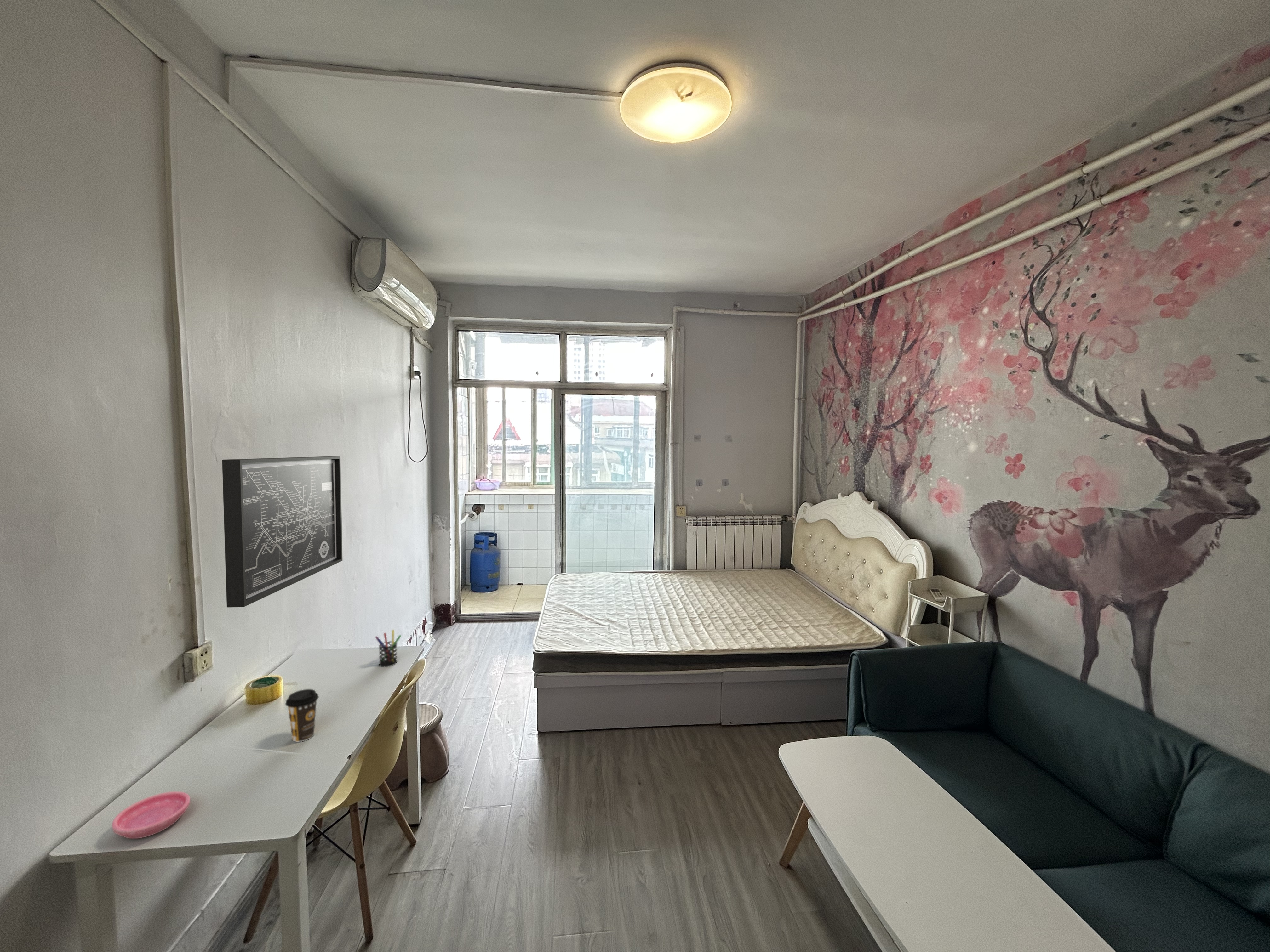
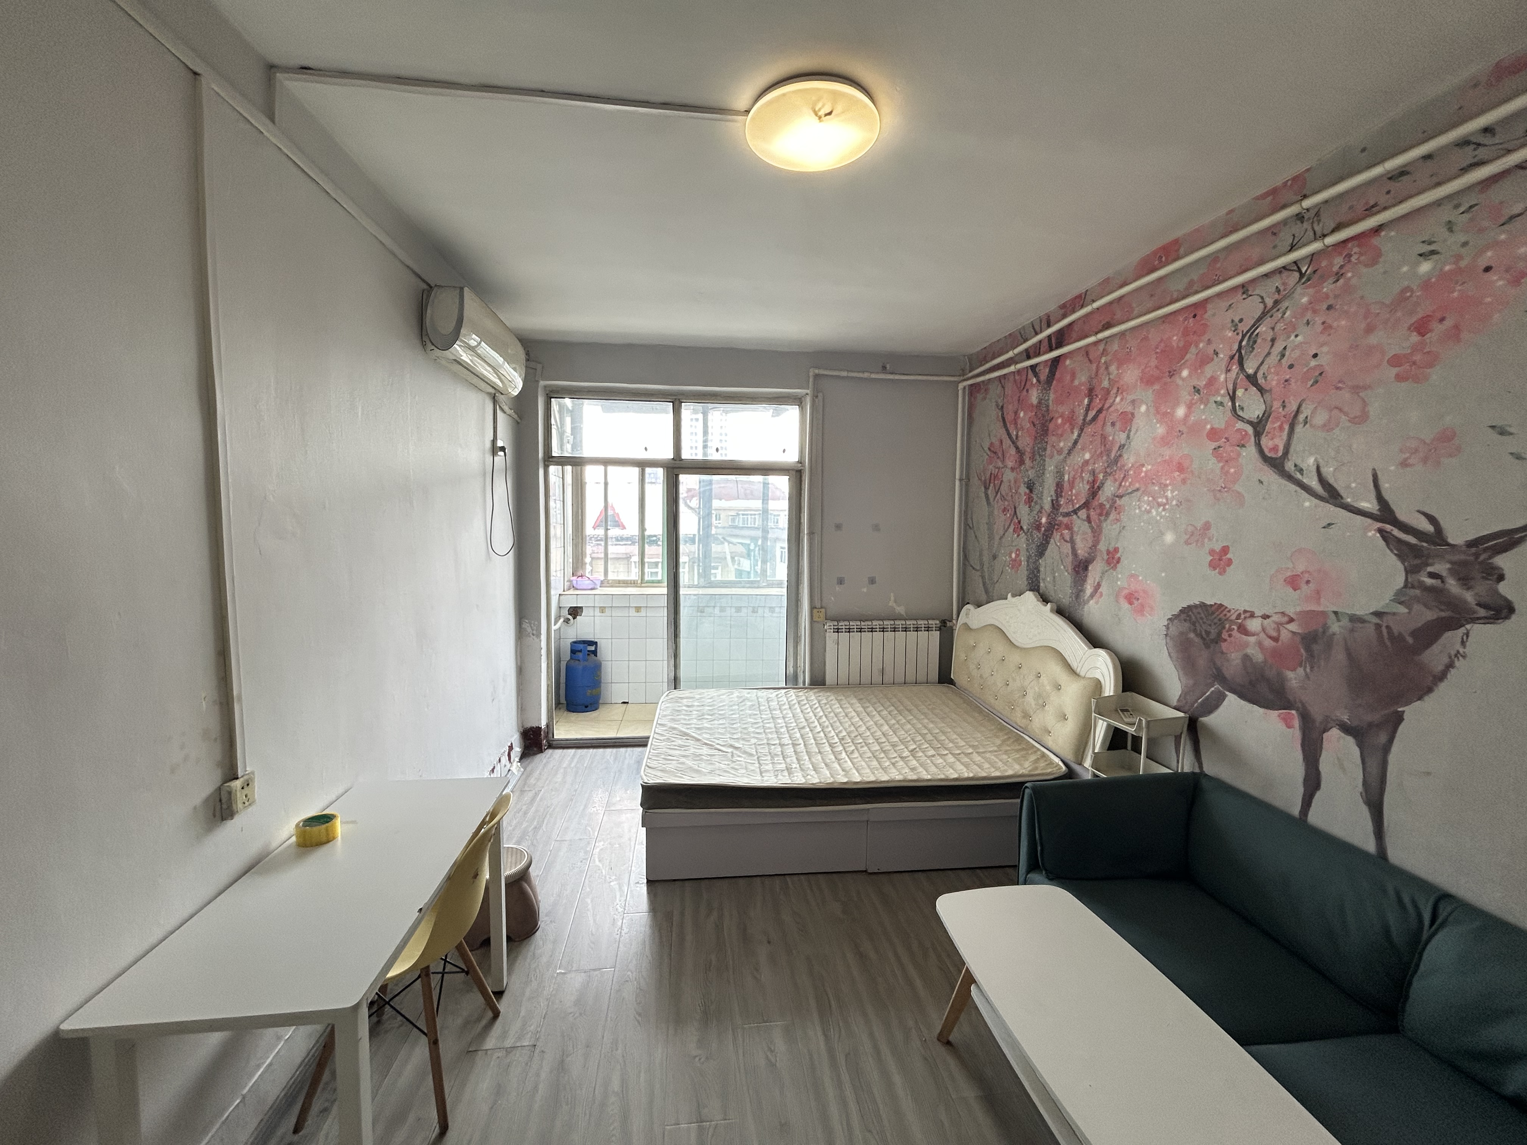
- wall art [222,456,343,608]
- saucer [112,791,191,839]
- coffee cup [285,689,319,742]
- pen holder [375,629,402,667]
